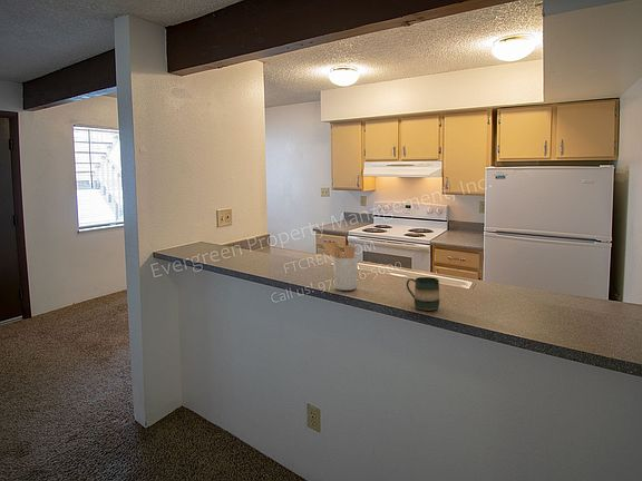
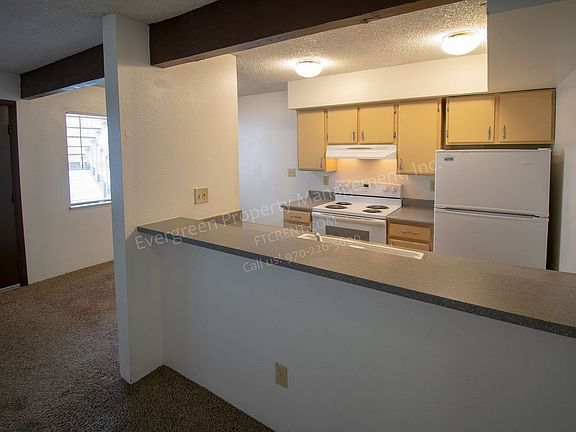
- mug [406,276,440,312]
- utensil holder [321,240,359,292]
